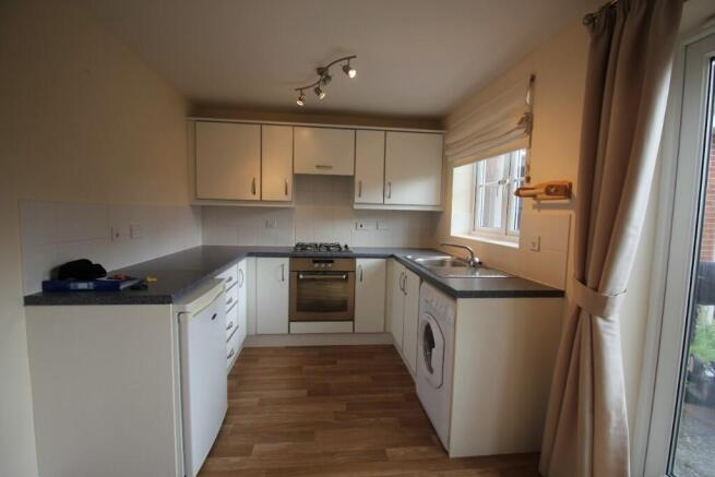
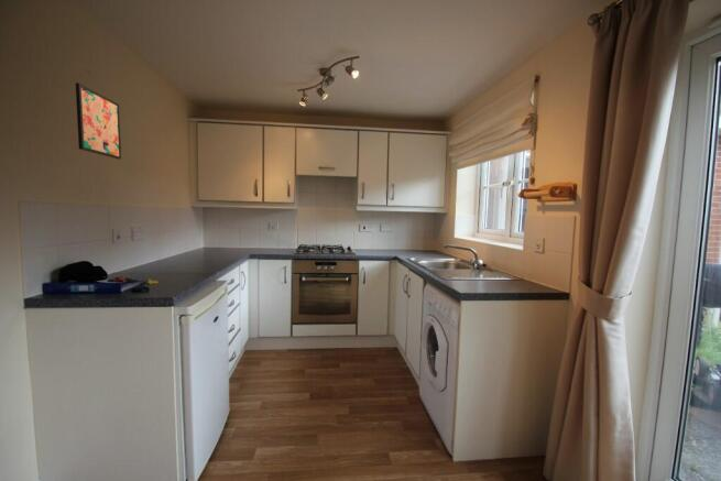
+ wall art [75,81,122,161]
